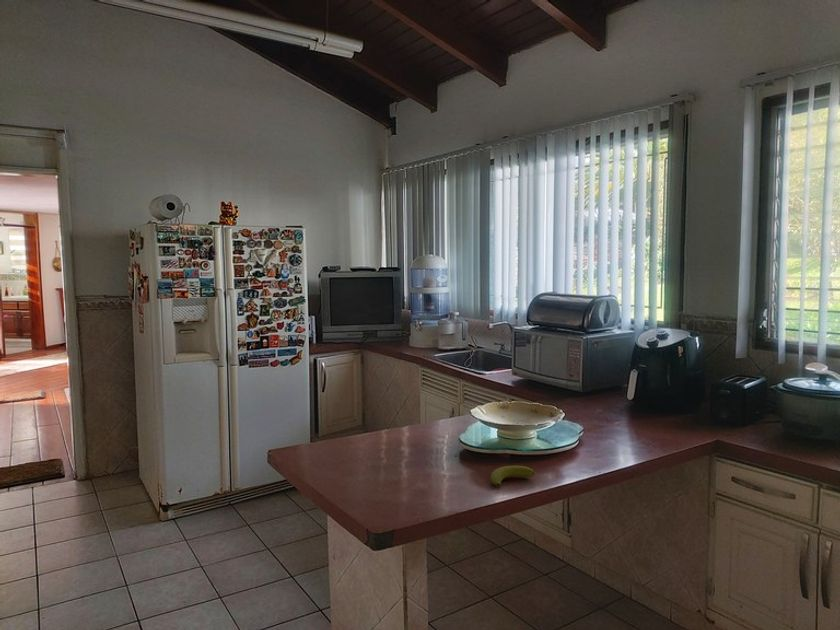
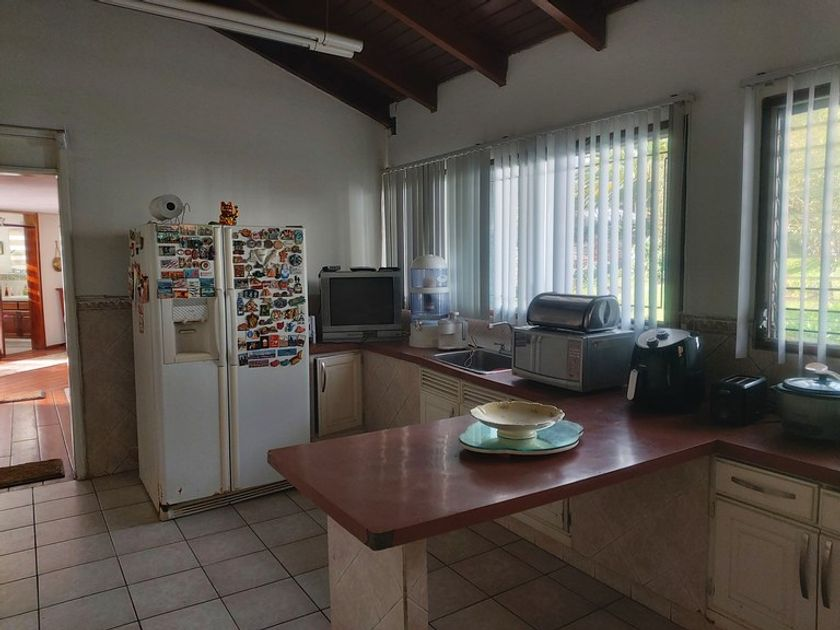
- banana [490,465,535,488]
